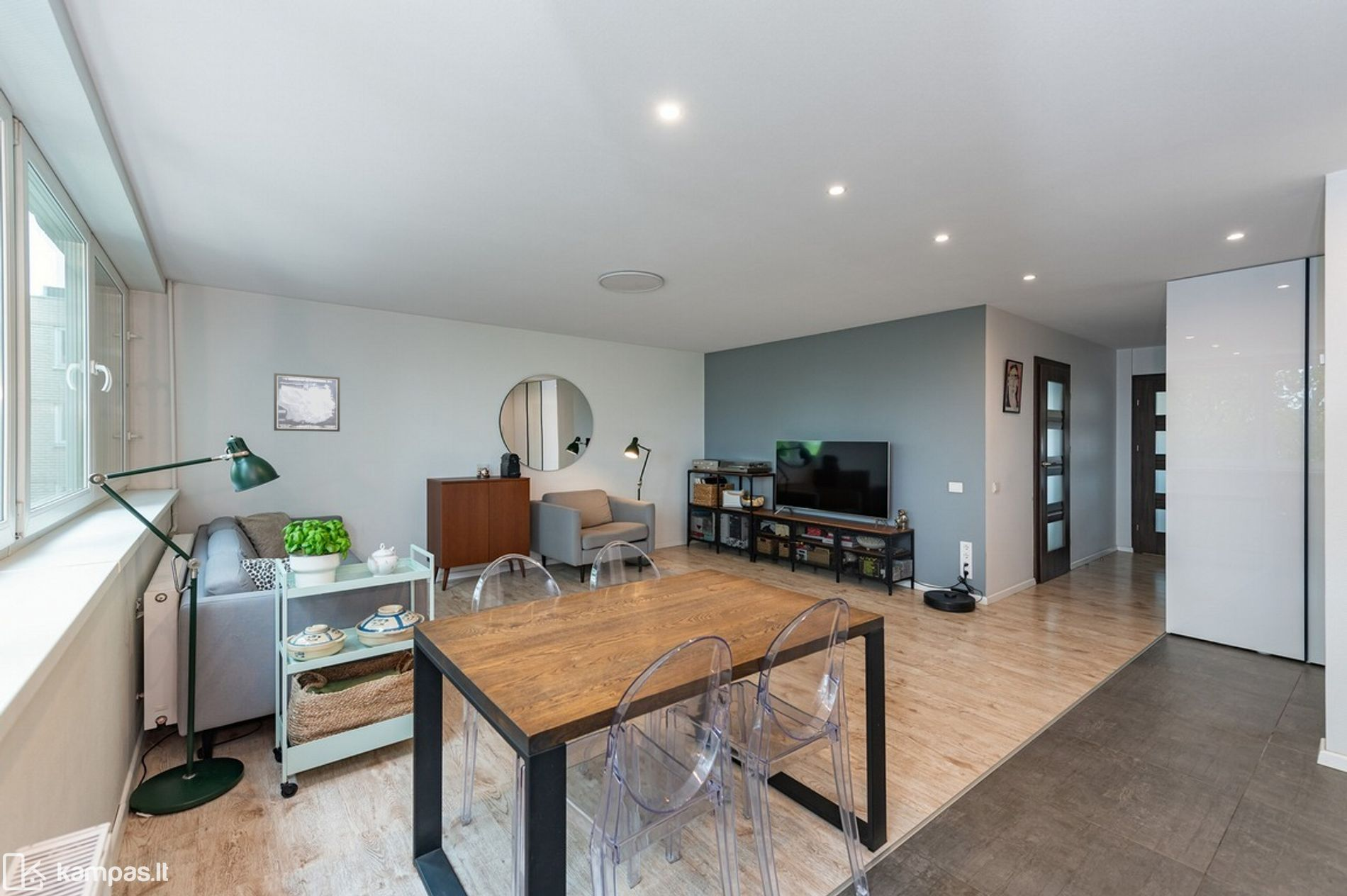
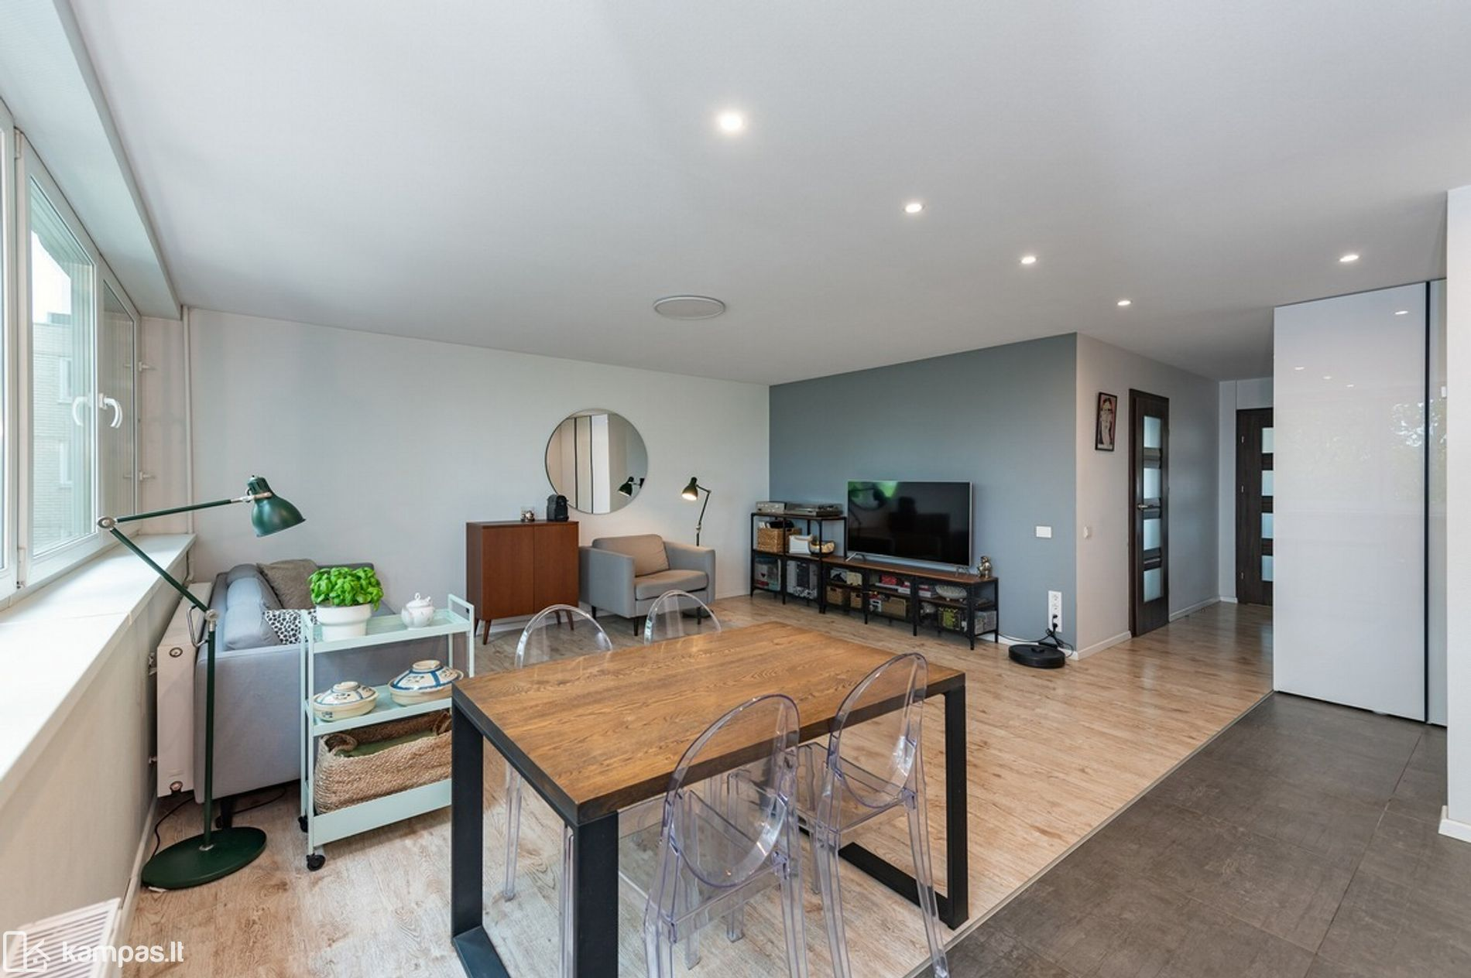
- wall art [273,372,340,432]
